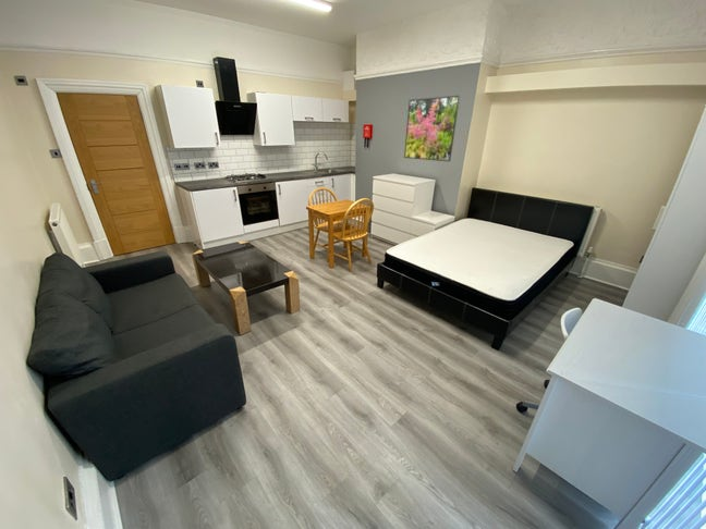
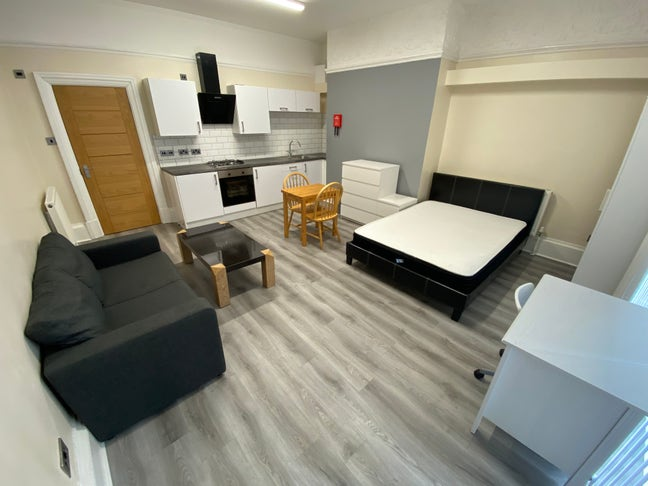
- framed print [403,95,461,162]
